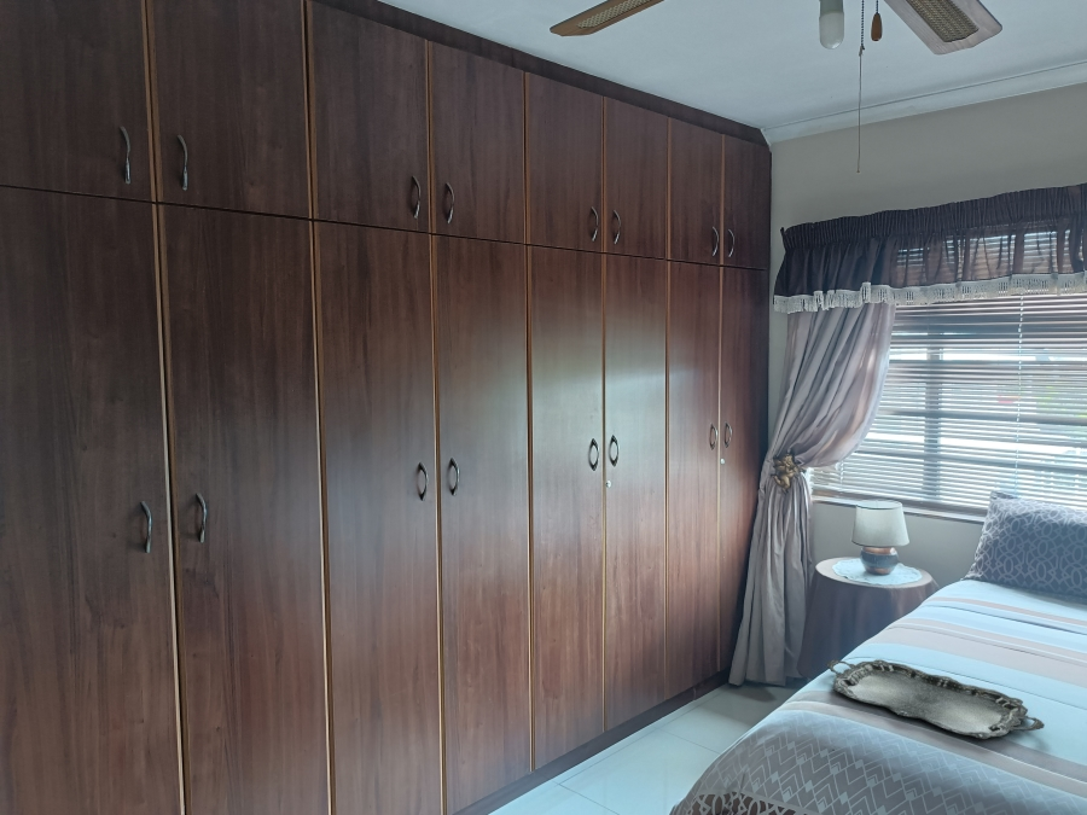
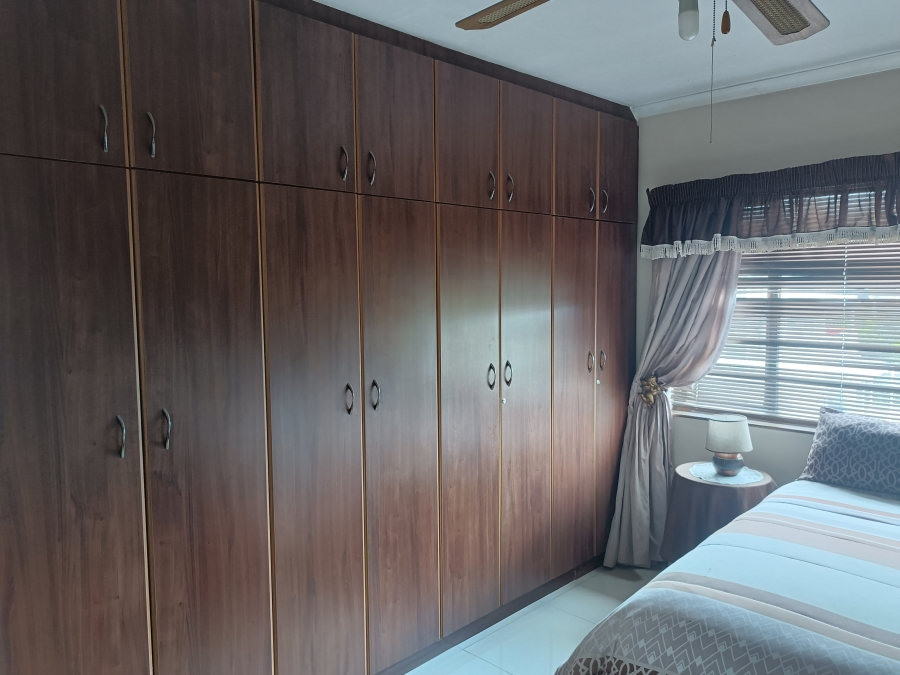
- serving tray [826,658,1046,740]
